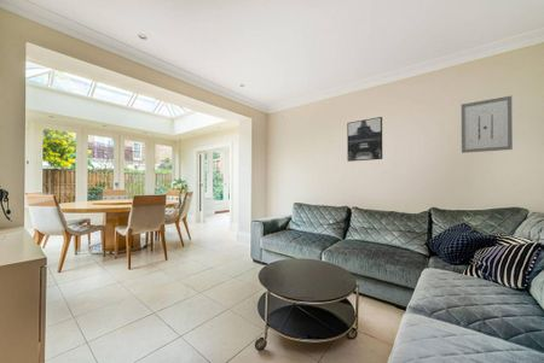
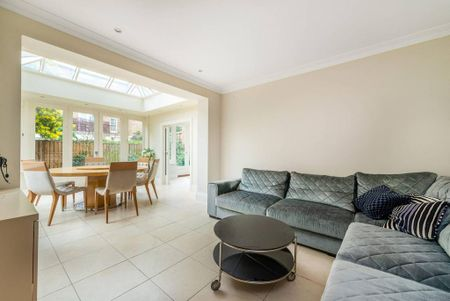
- wall art [461,95,514,154]
- wall art [346,116,383,163]
